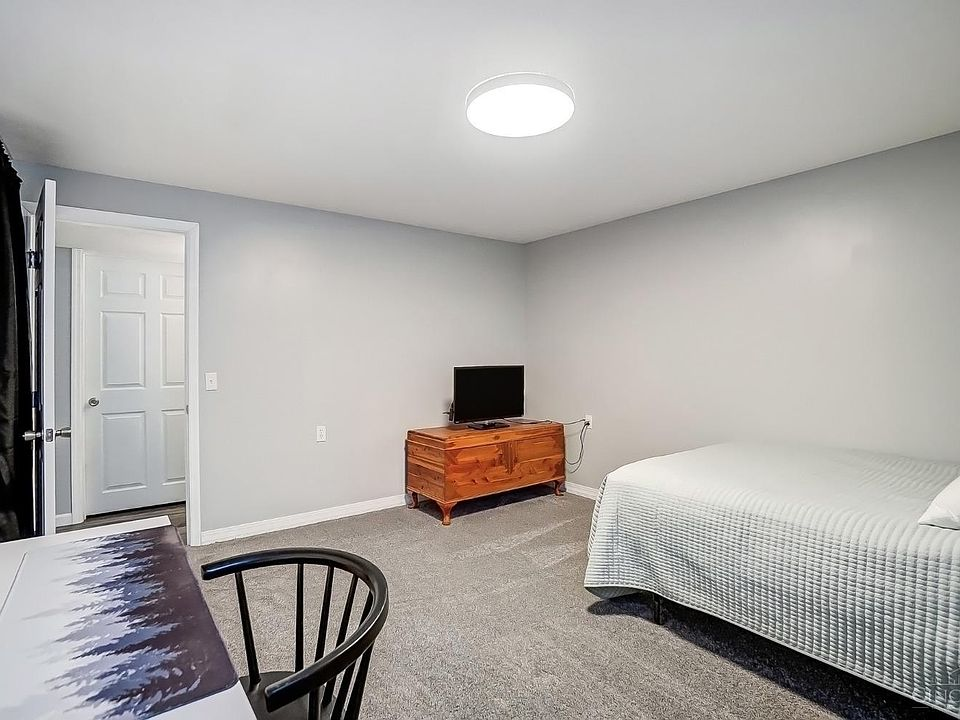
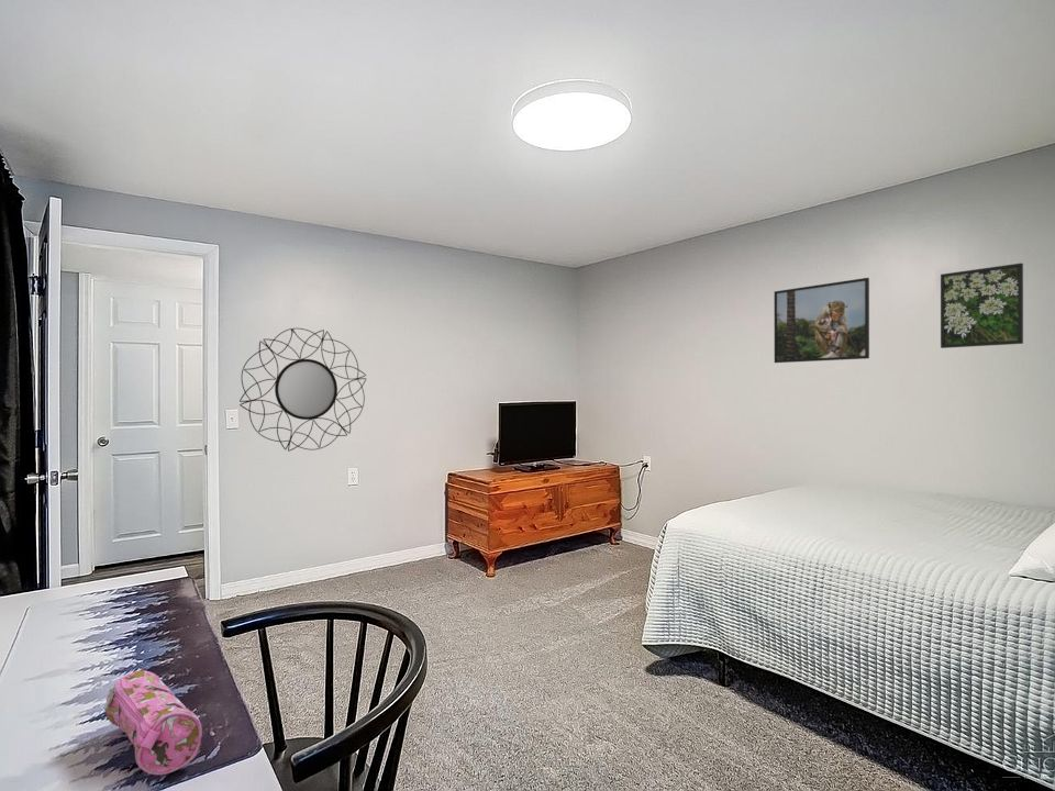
+ pencil case [103,669,203,776]
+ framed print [774,277,870,364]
+ home mirror [238,327,367,453]
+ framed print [940,261,1024,349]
